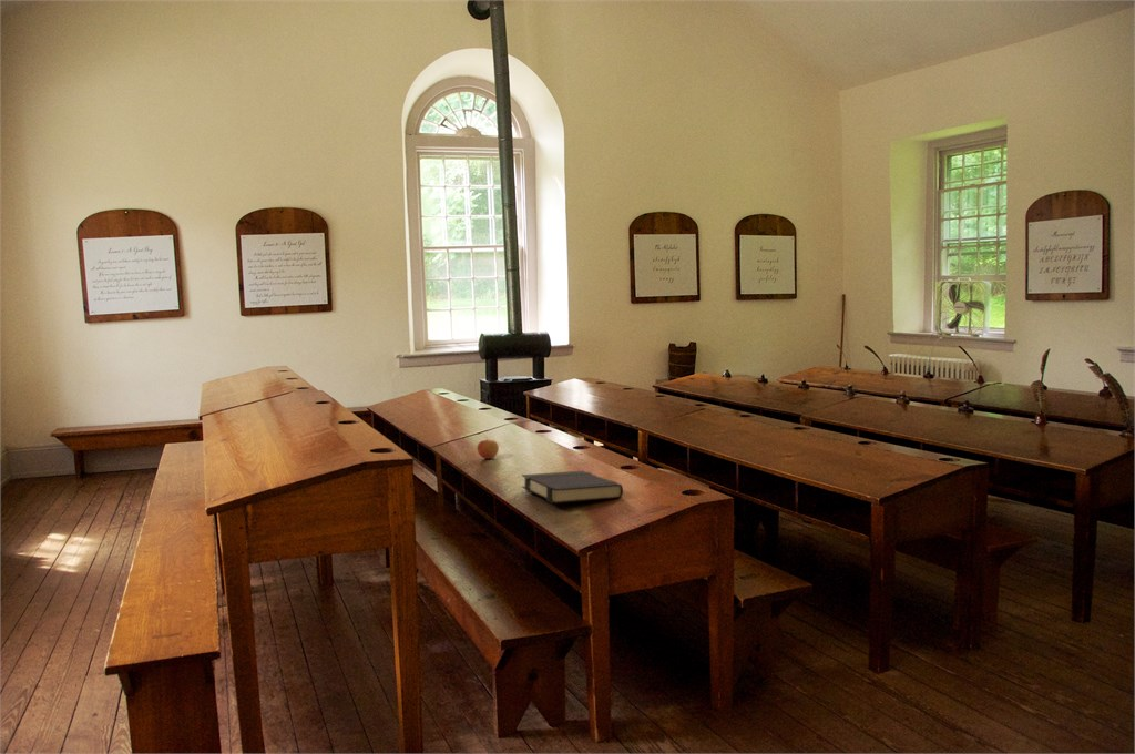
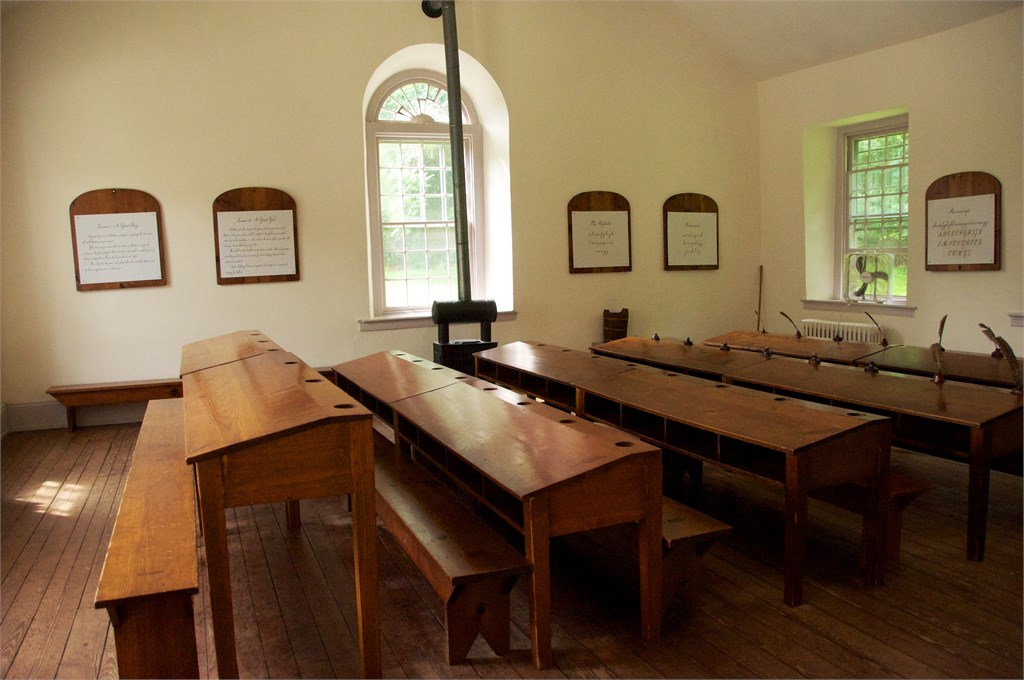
- book [521,470,624,505]
- apple [476,437,500,460]
